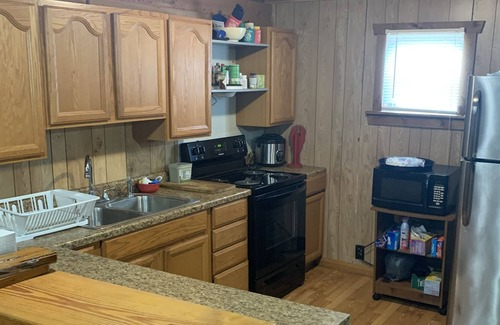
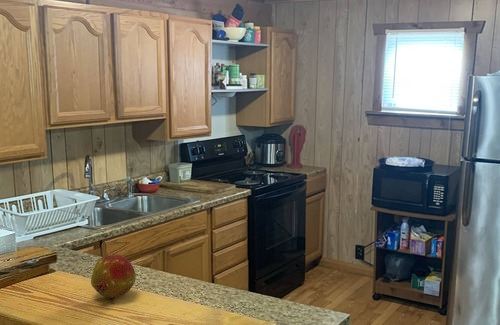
+ fruit [90,254,137,299]
